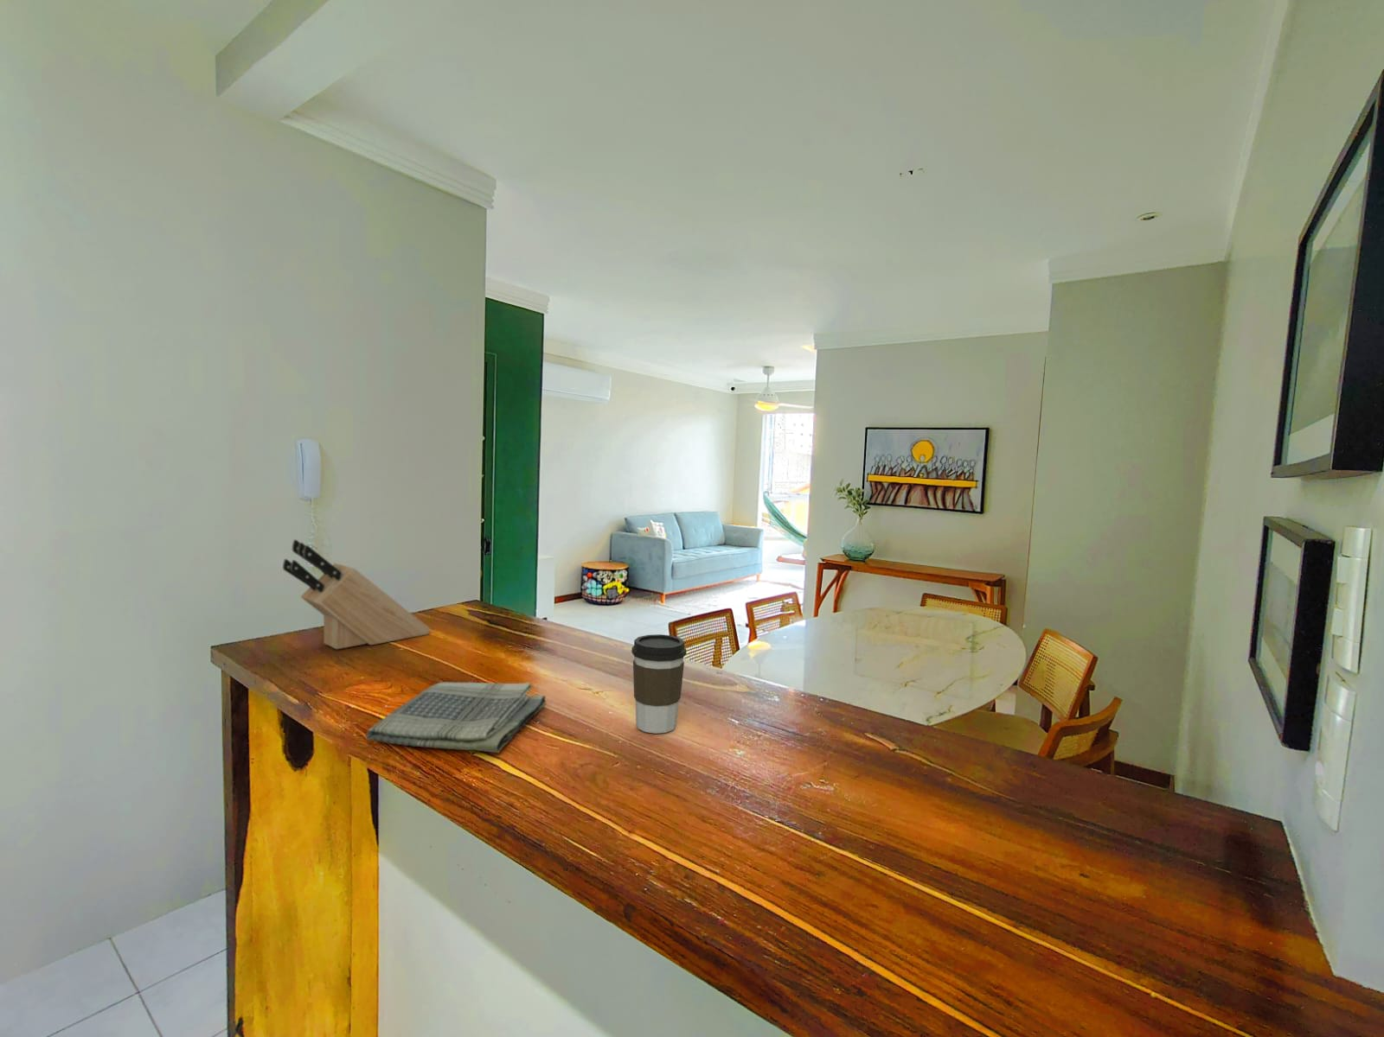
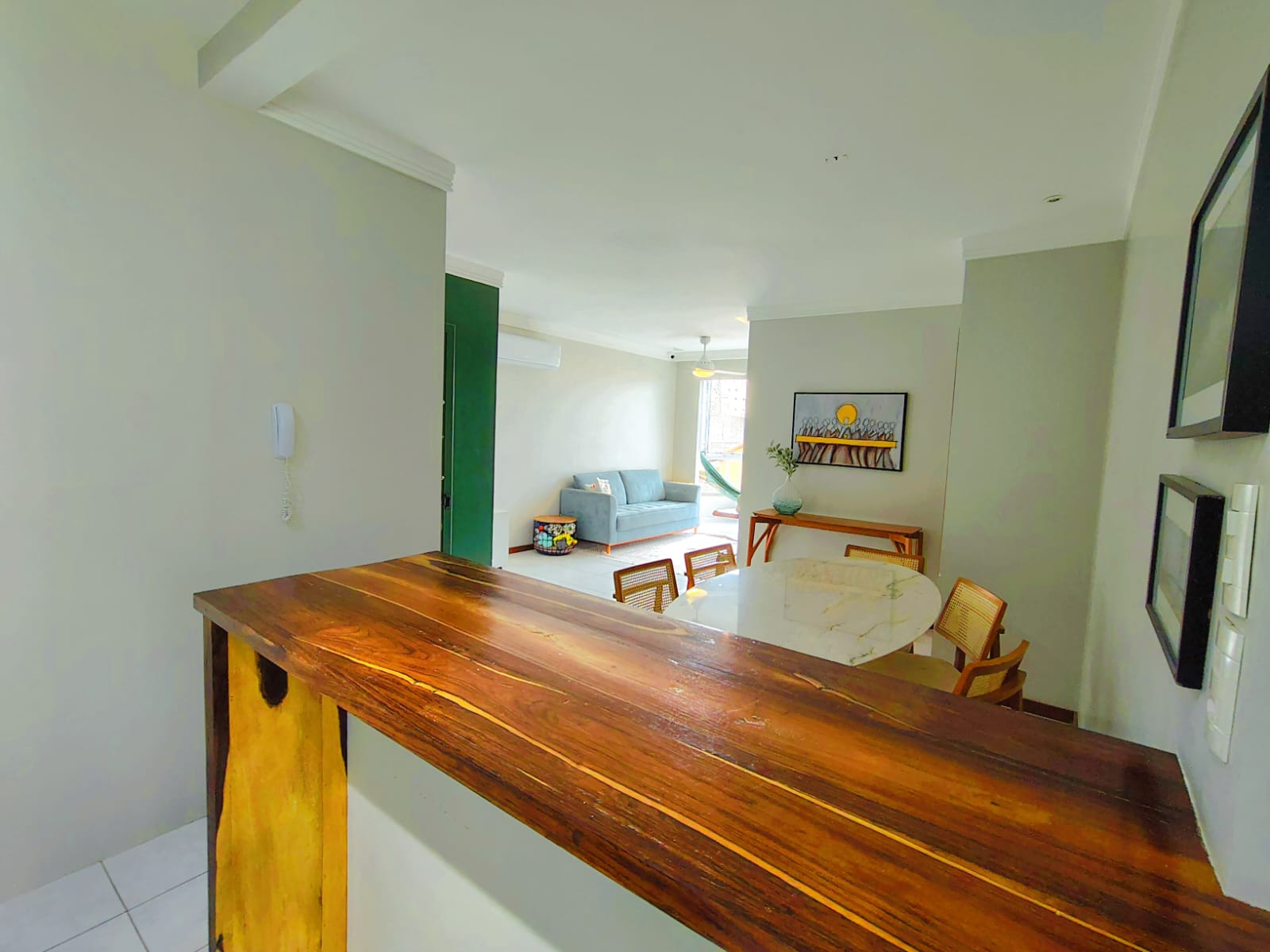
- coffee cup [631,634,687,734]
- knife block [282,538,432,650]
- dish towel [366,682,547,754]
